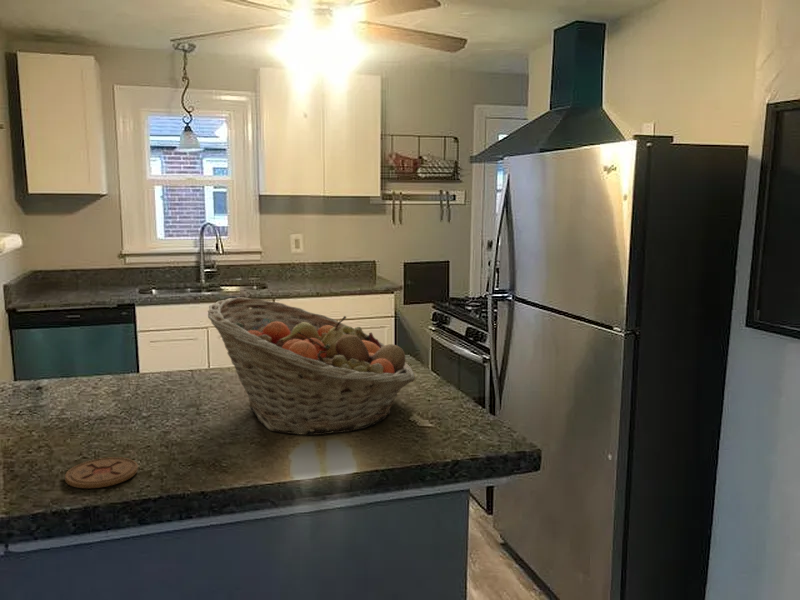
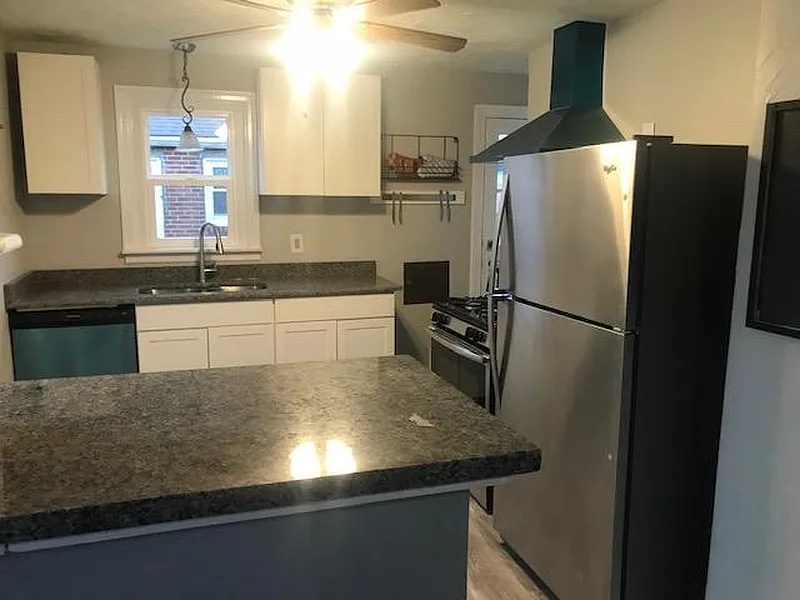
- fruit basket [207,296,416,436]
- coaster [64,456,139,489]
